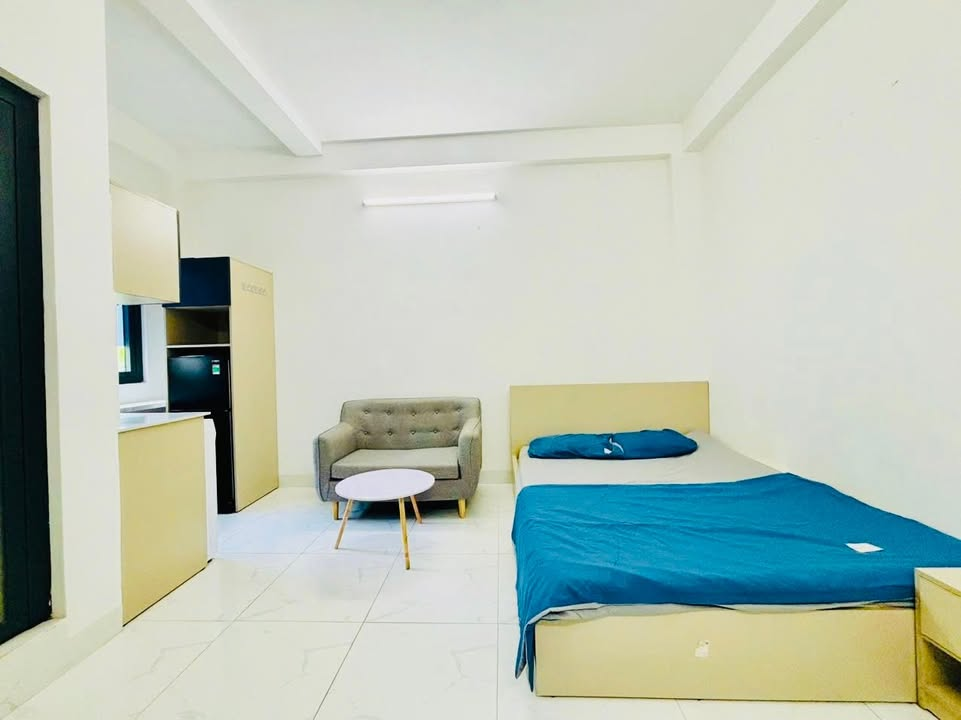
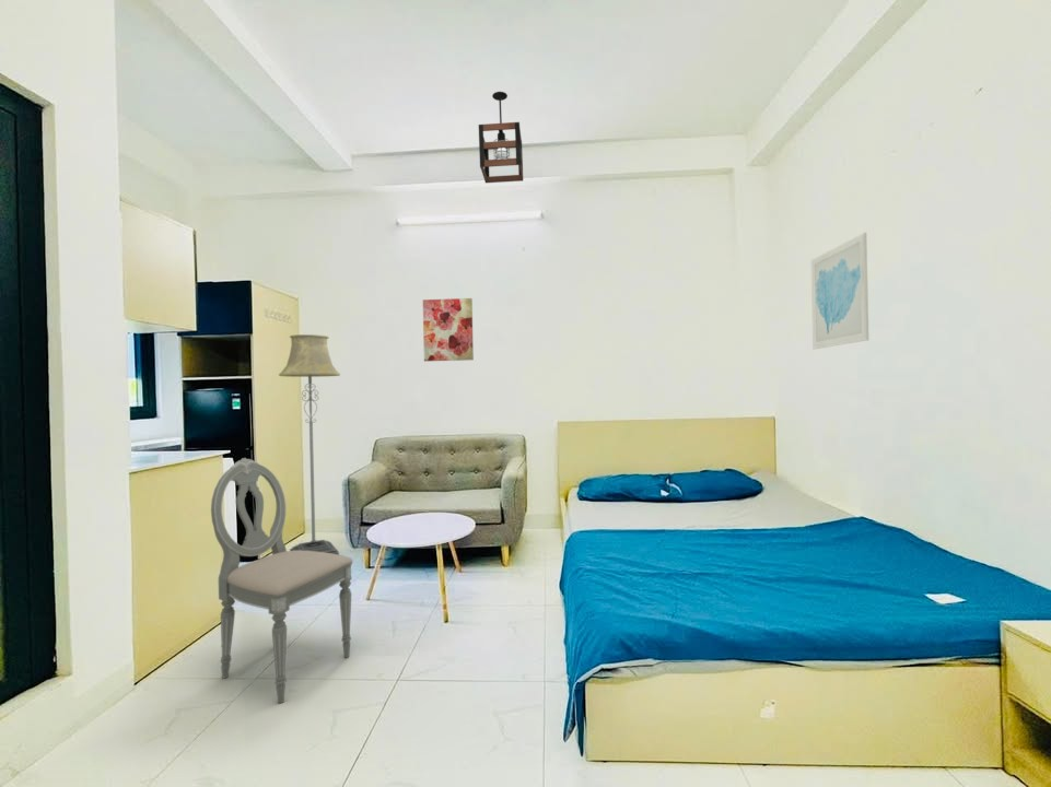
+ wall art [810,232,869,350]
+ dining chair [210,457,353,704]
+ floor lamp [278,333,341,555]
+ pendant light [478,91,524,184]
+ wall art [422,297,475,363]
